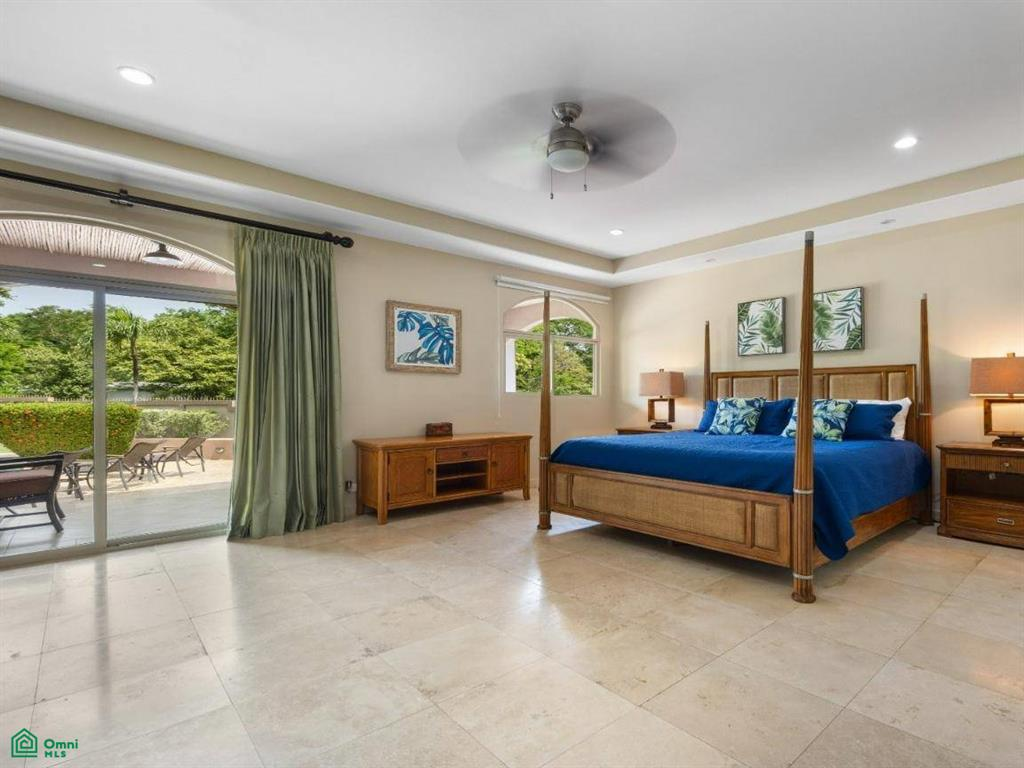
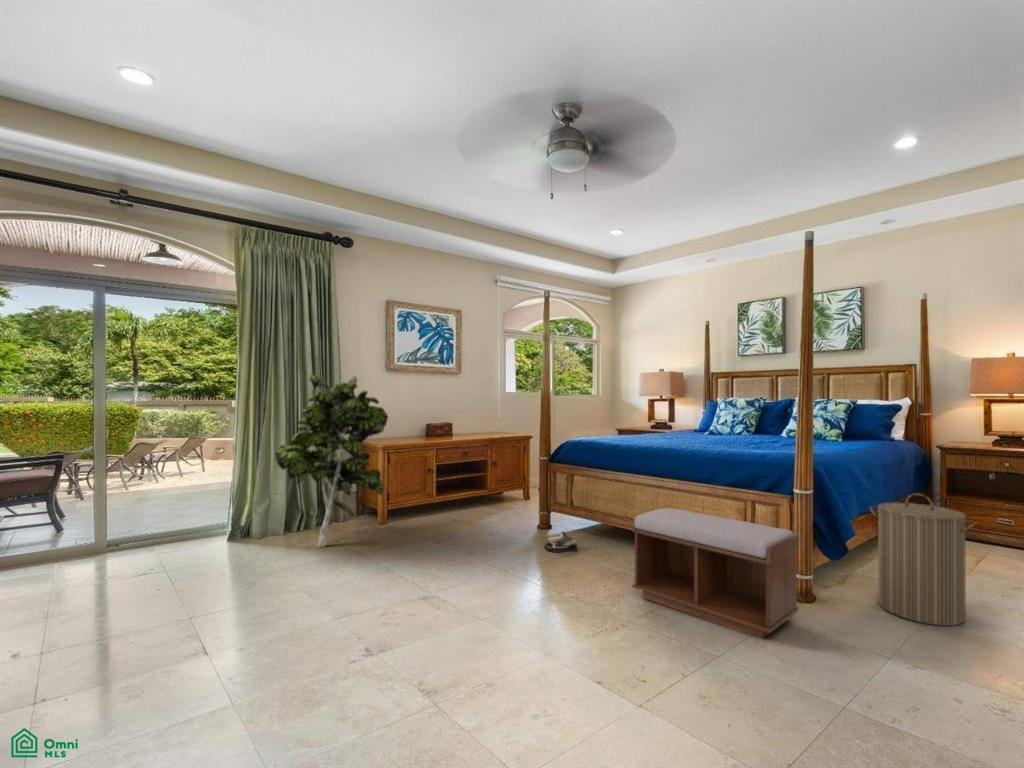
+ shoe [543,530,579,553]
+ bench [631,507,800,640]
+ laundry hamper [869,492,979,627]
+ indoor plant [274,374,389,548]
